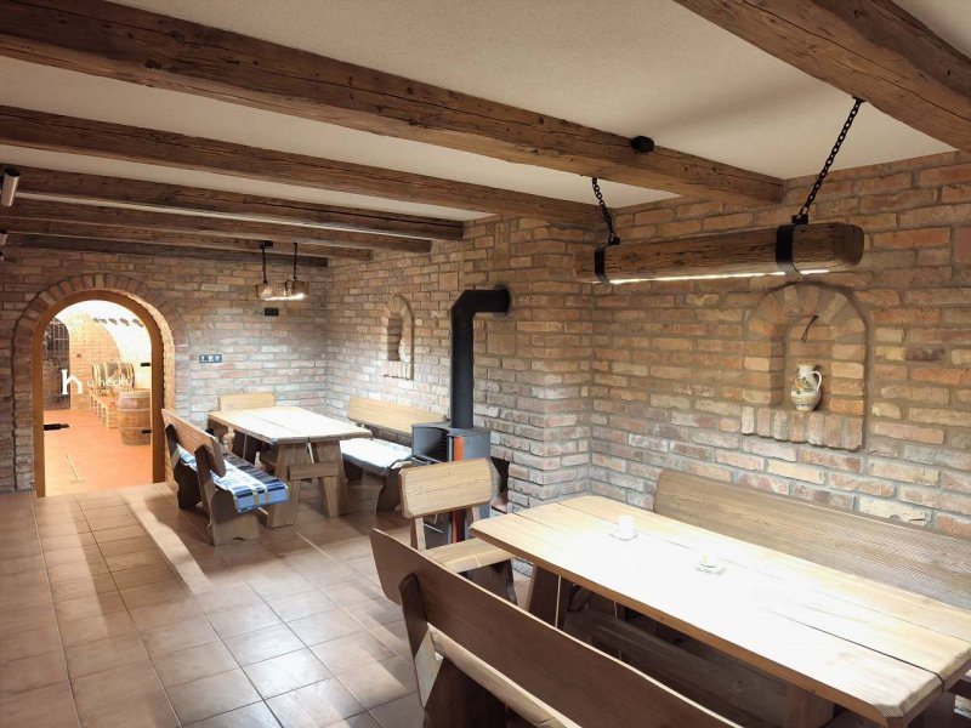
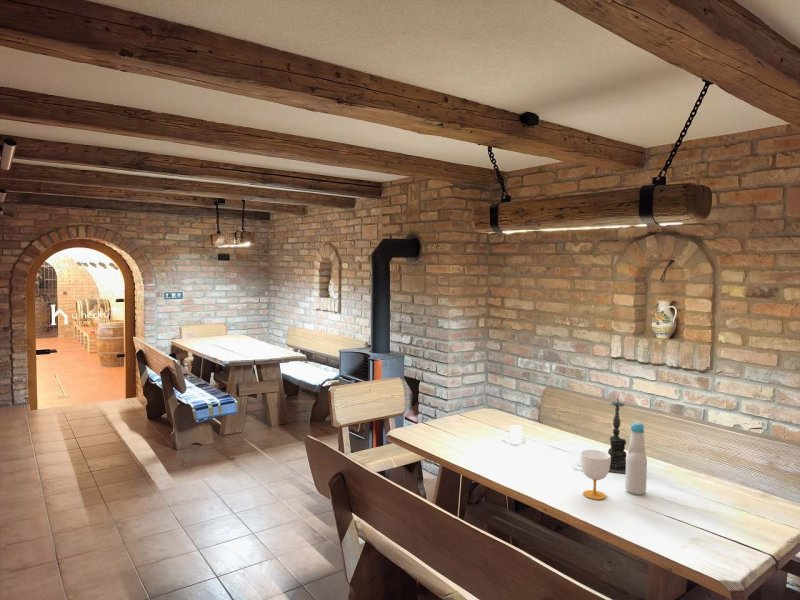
+ cup [580,449,611,501]
+ bottle [624,421,648,496]
+ candle holder [607,396,627,474]
